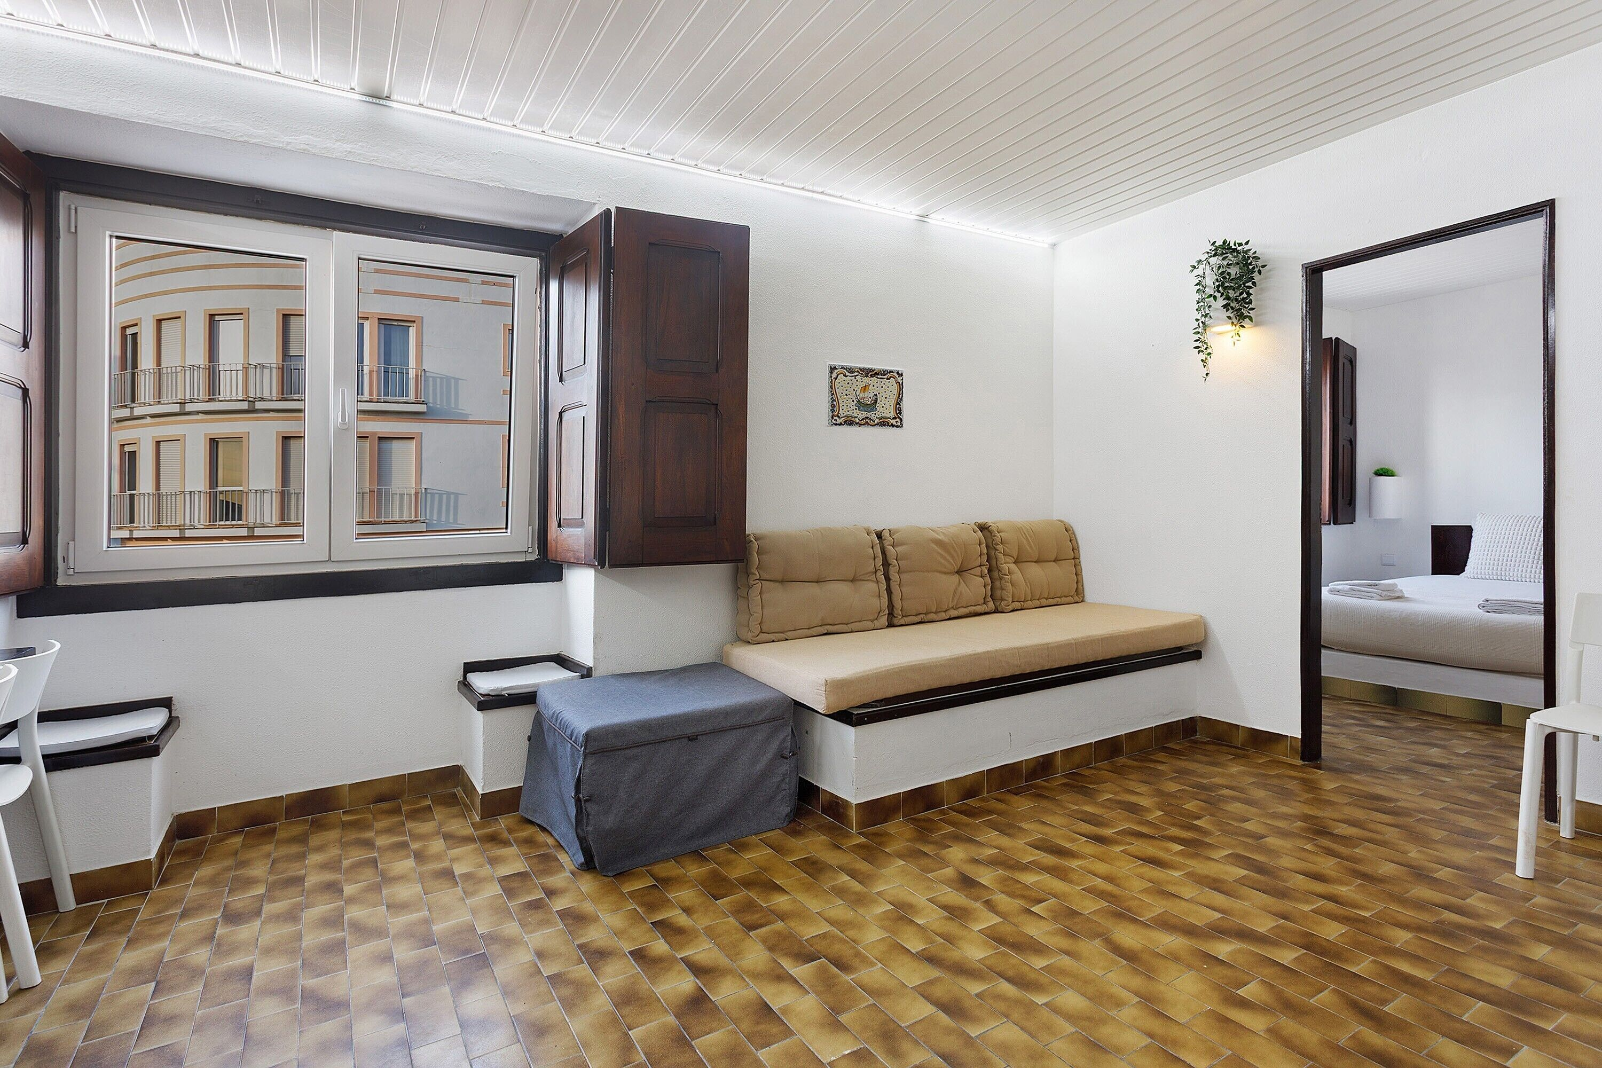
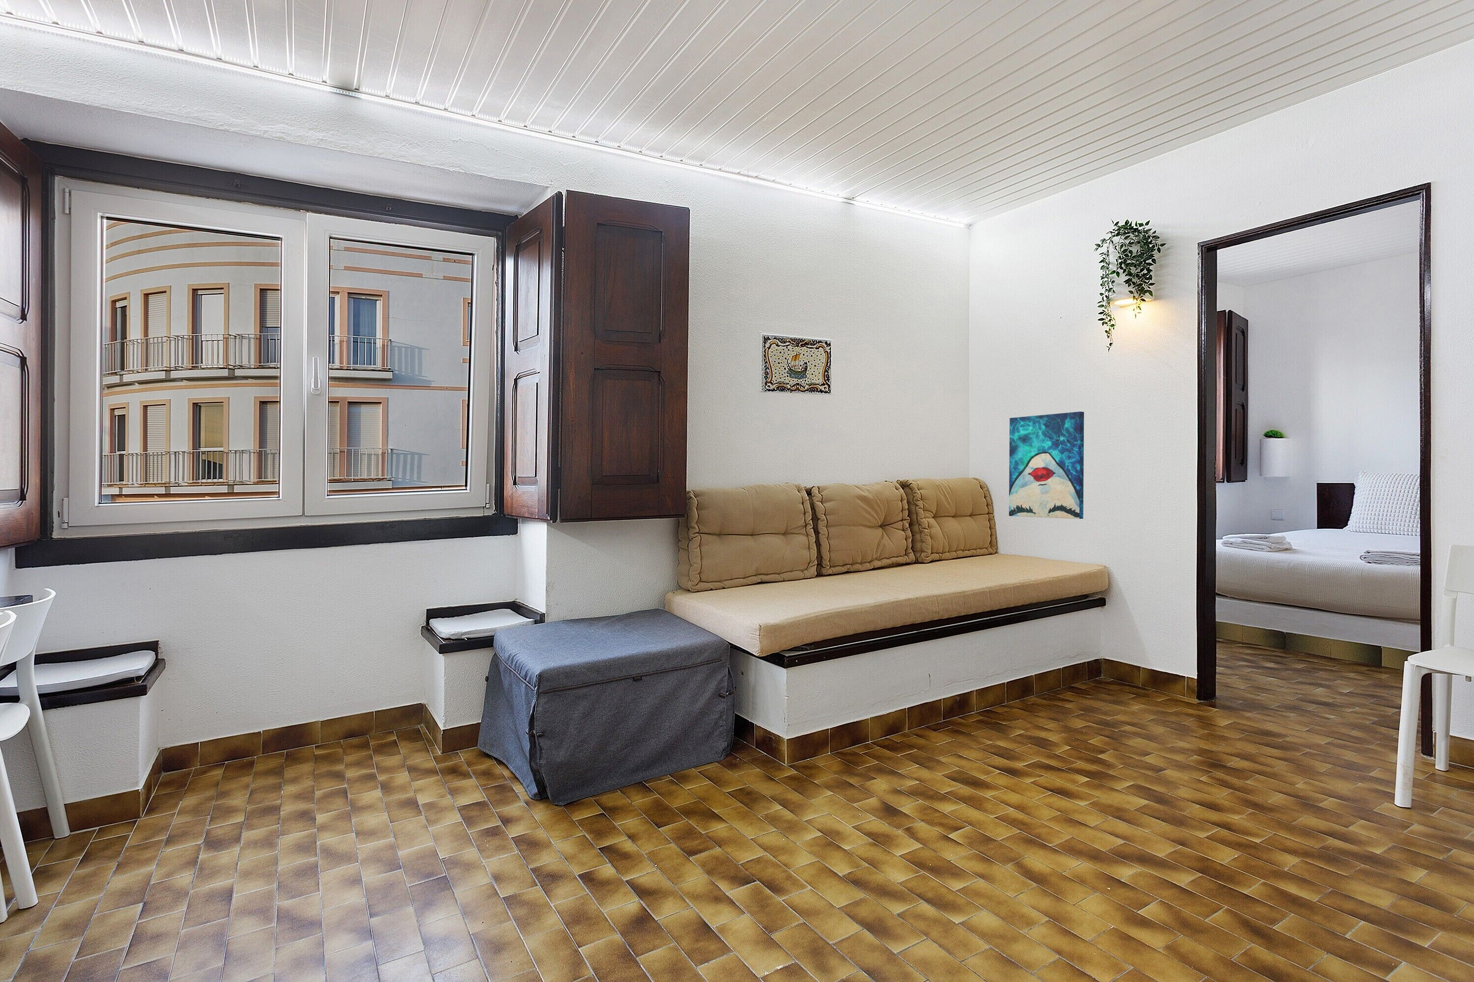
+ wall art [1008,411,1085,519]
